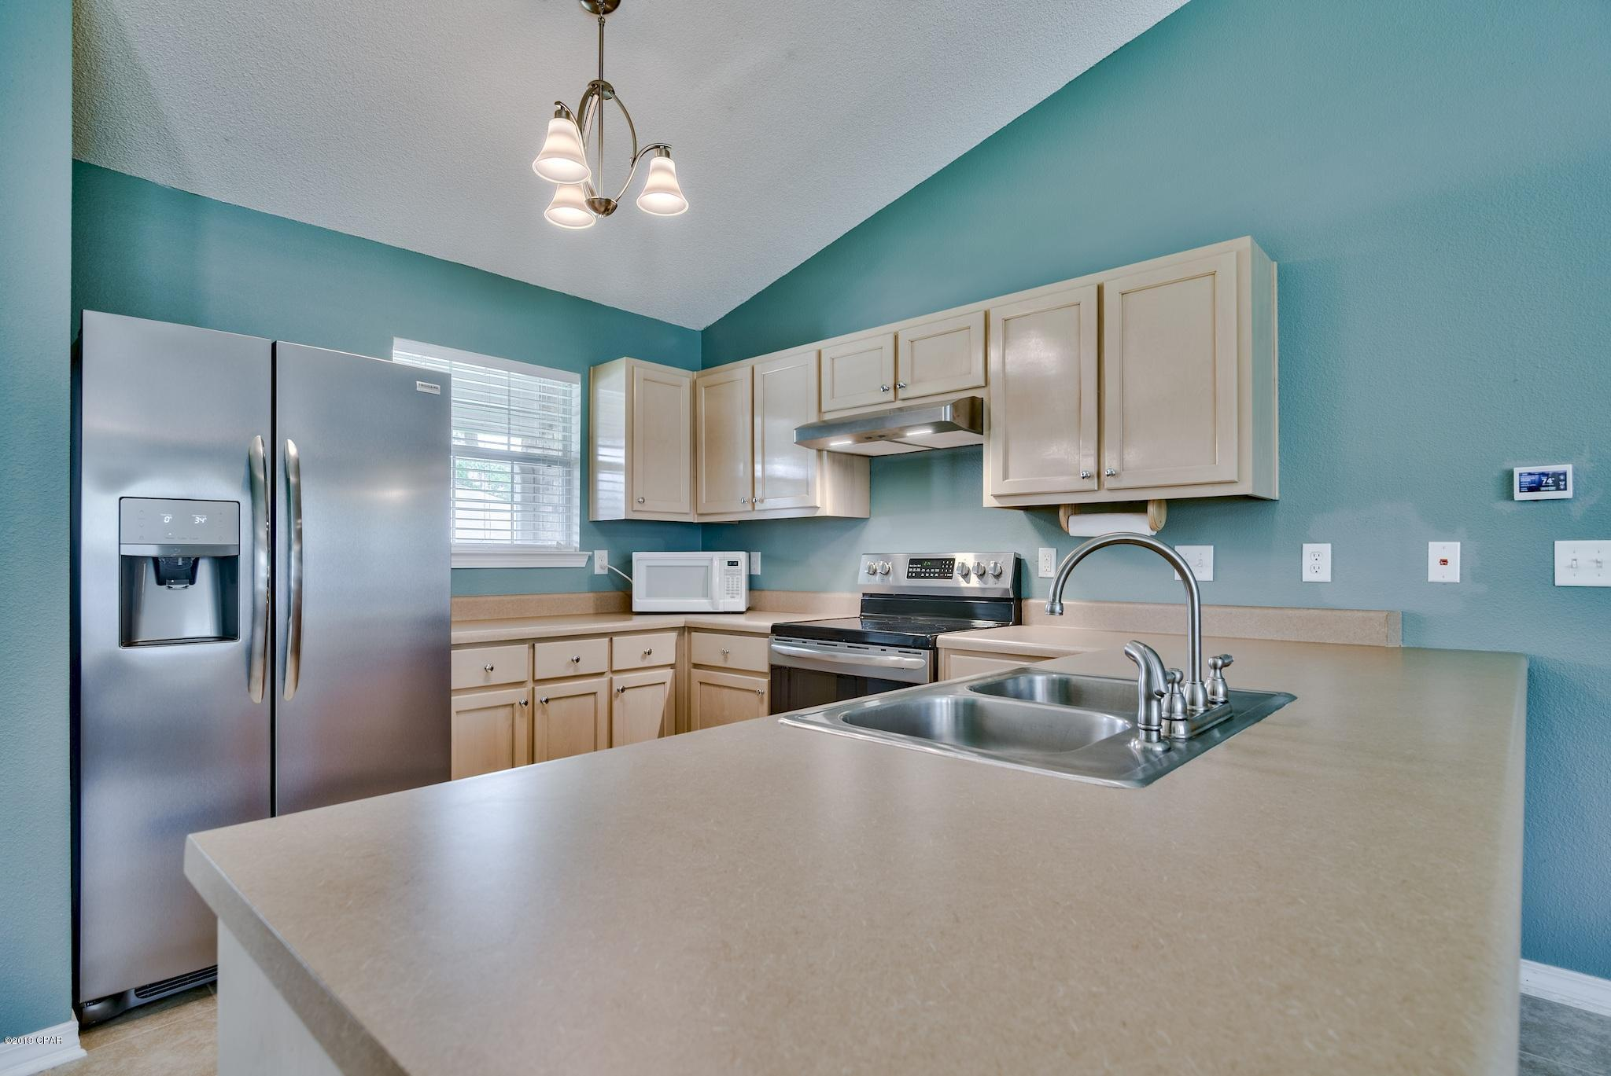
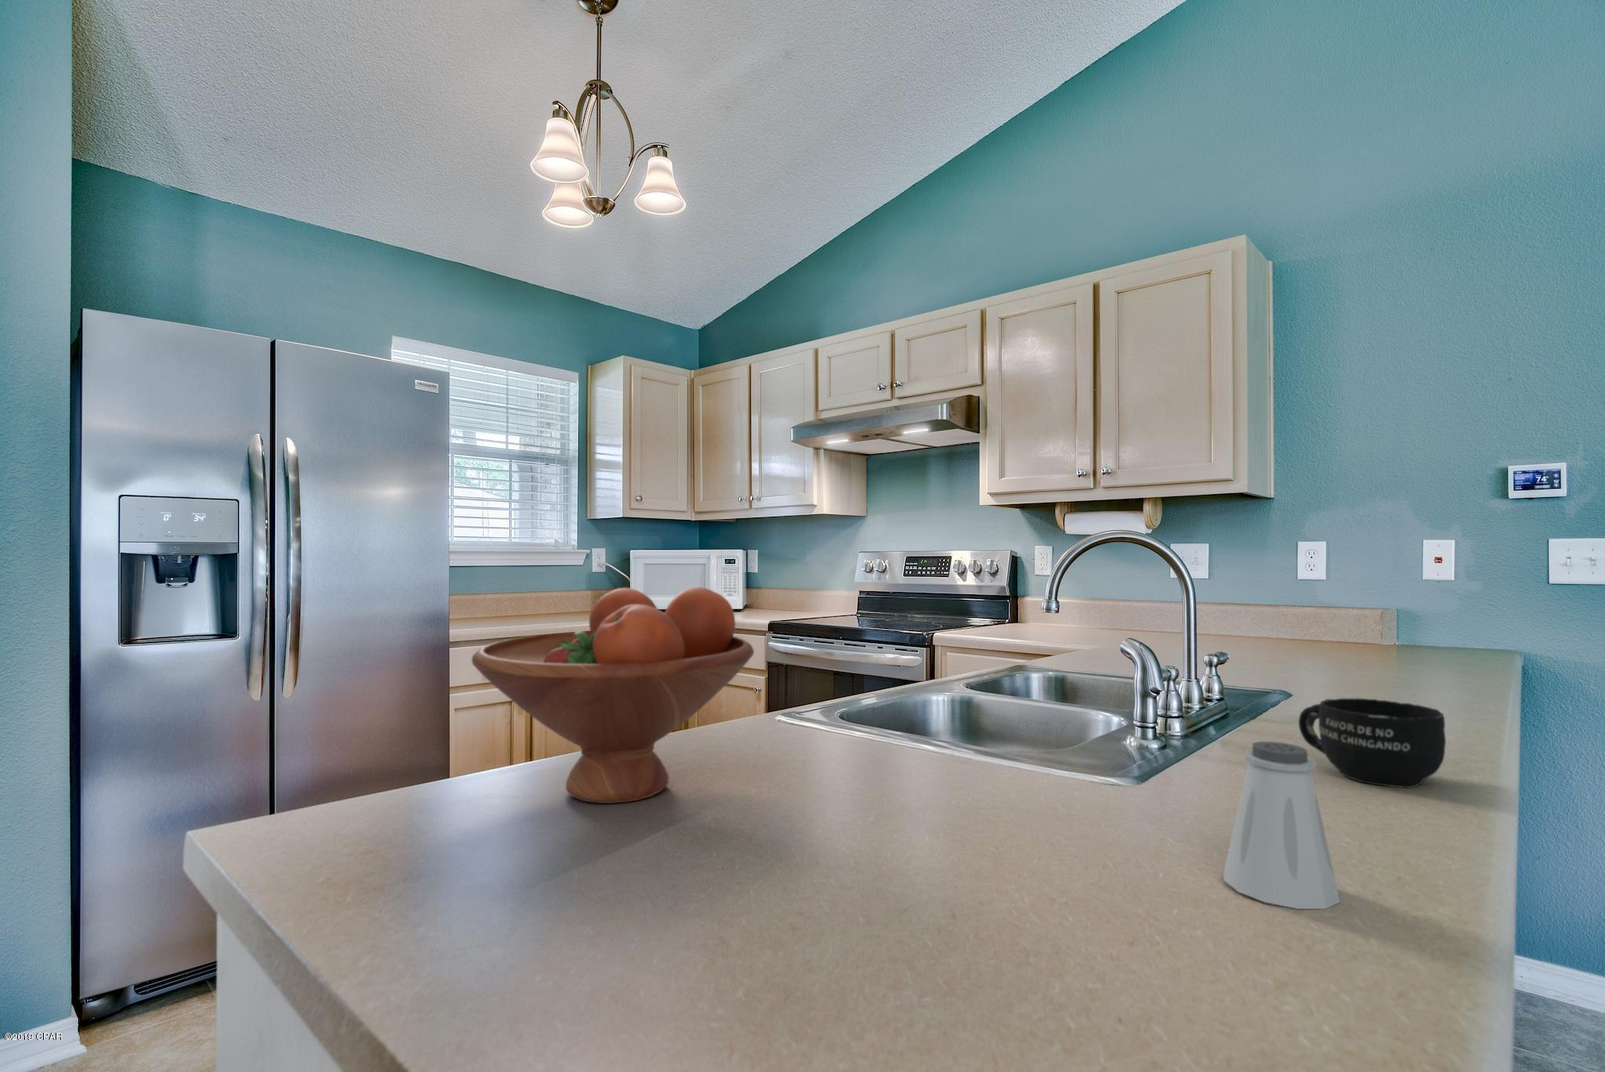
+ saltshaker [1222,741,1340,910]
+ fruit bowl [472,586,755,804]
+ mug [1297,696,1447,788]
